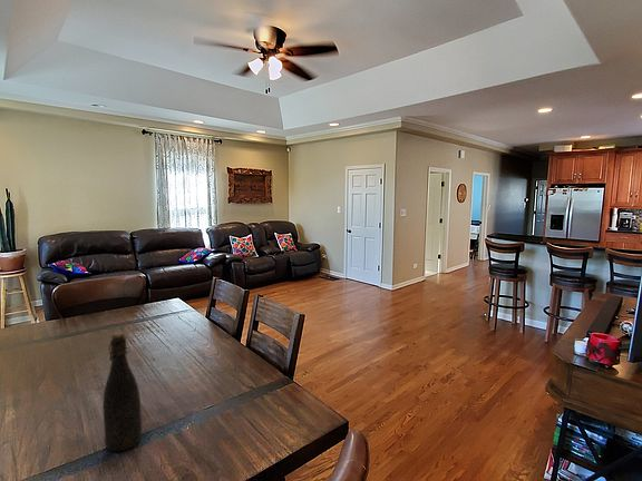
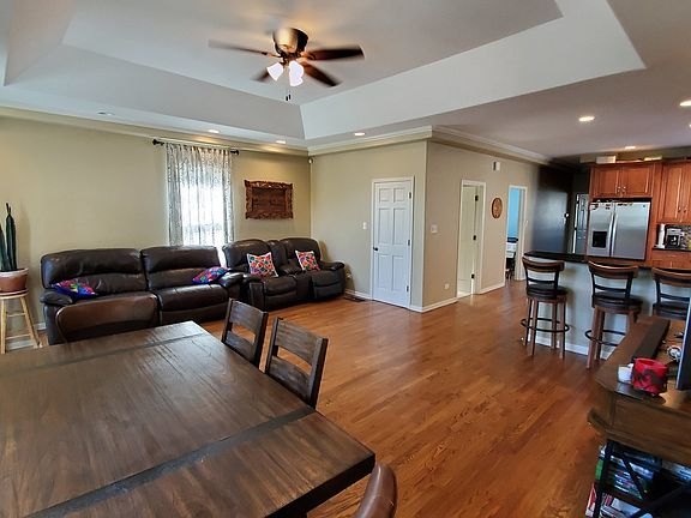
- bottle [101,331,143,452]
